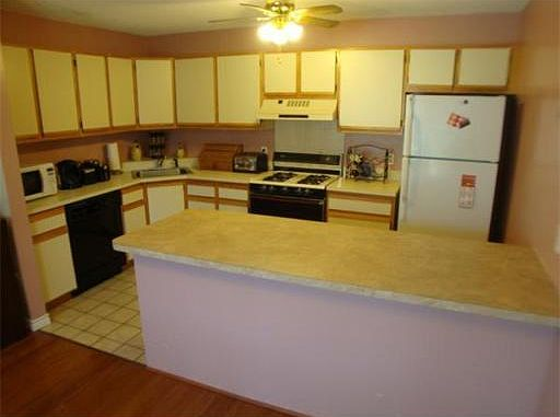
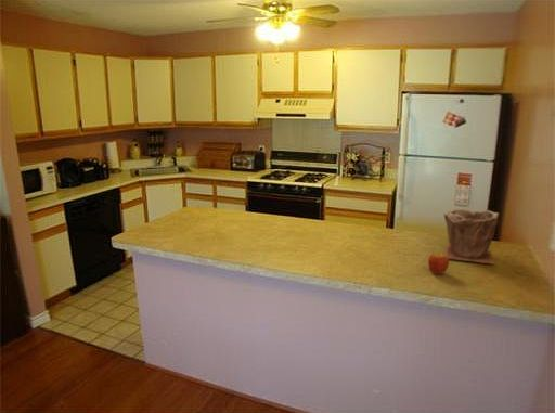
+ fruit [427,251,450,275]
+ plant pot [442,208,500,264]
